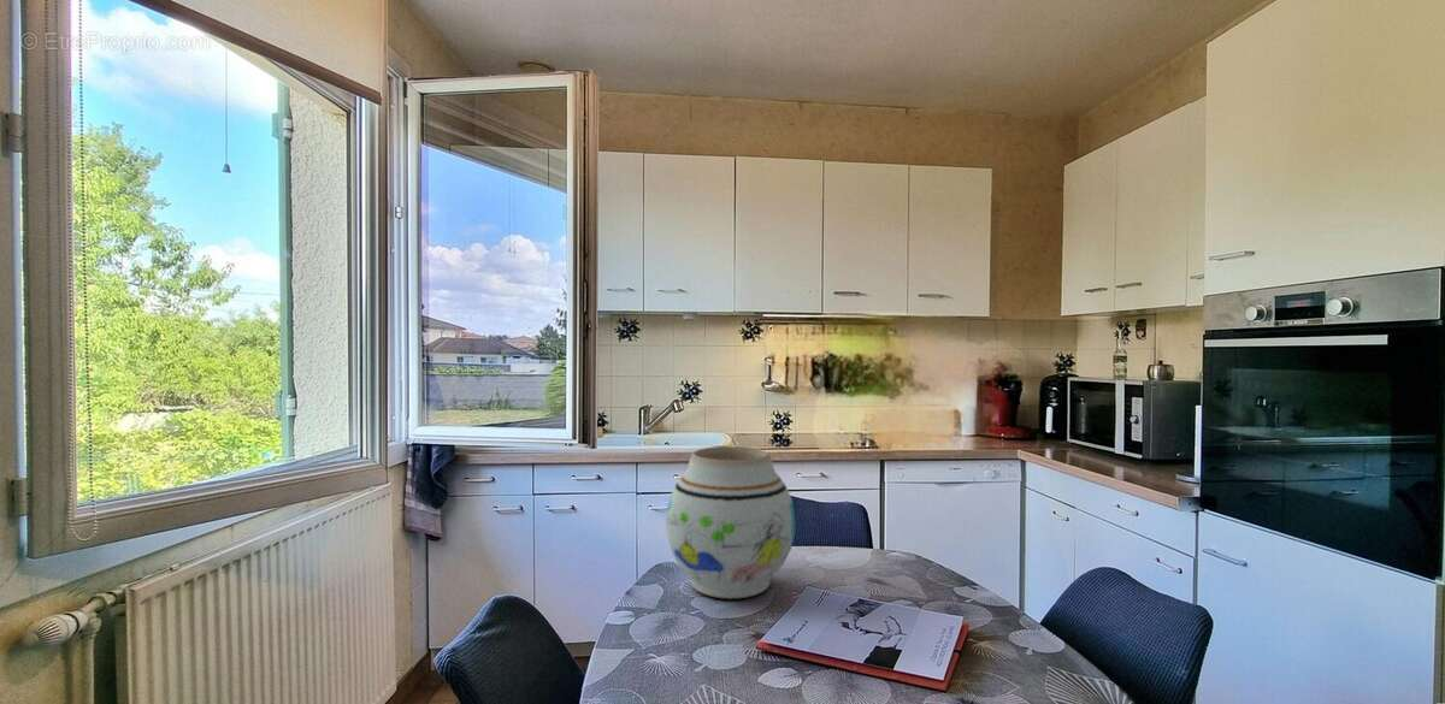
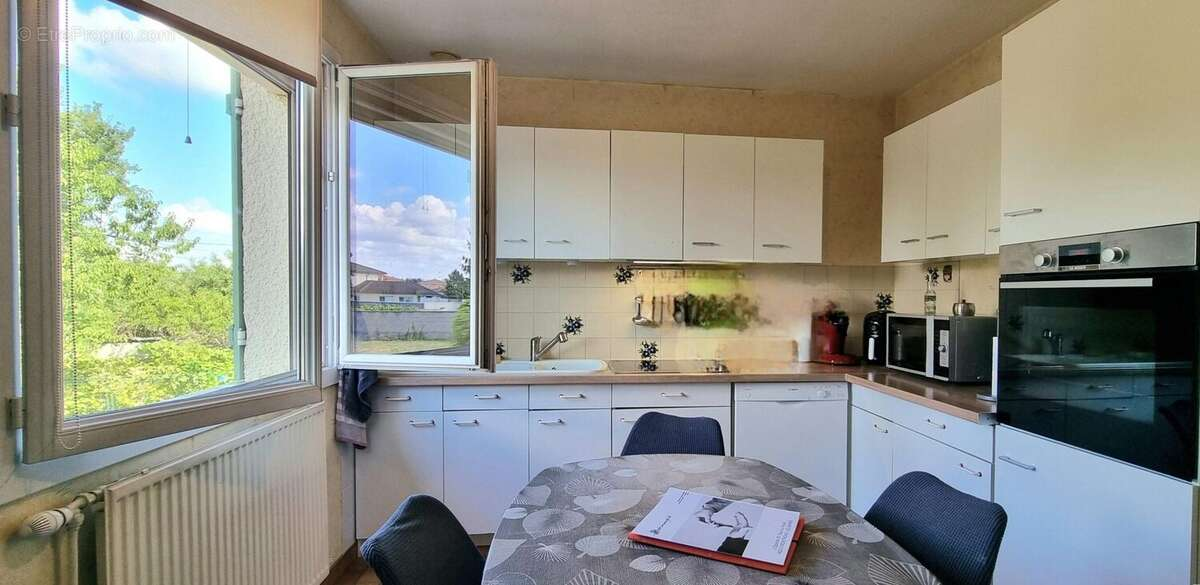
- vase [665,445,796,601]
